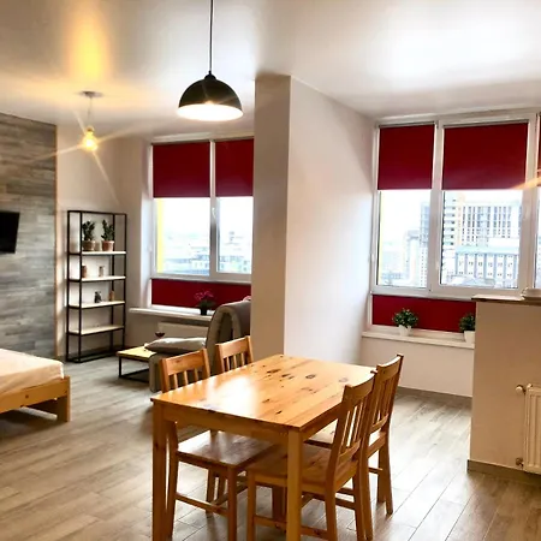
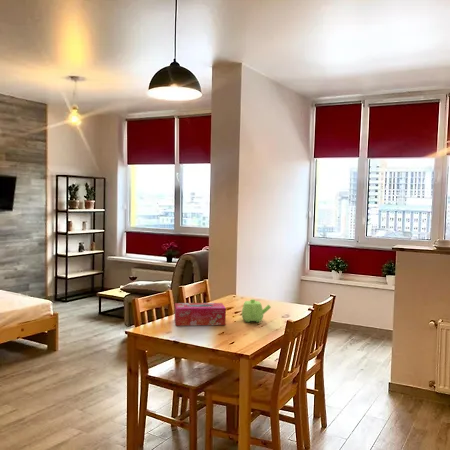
+ tissue box [174,302,227,327]
+ teapot [241,298,272,323]
